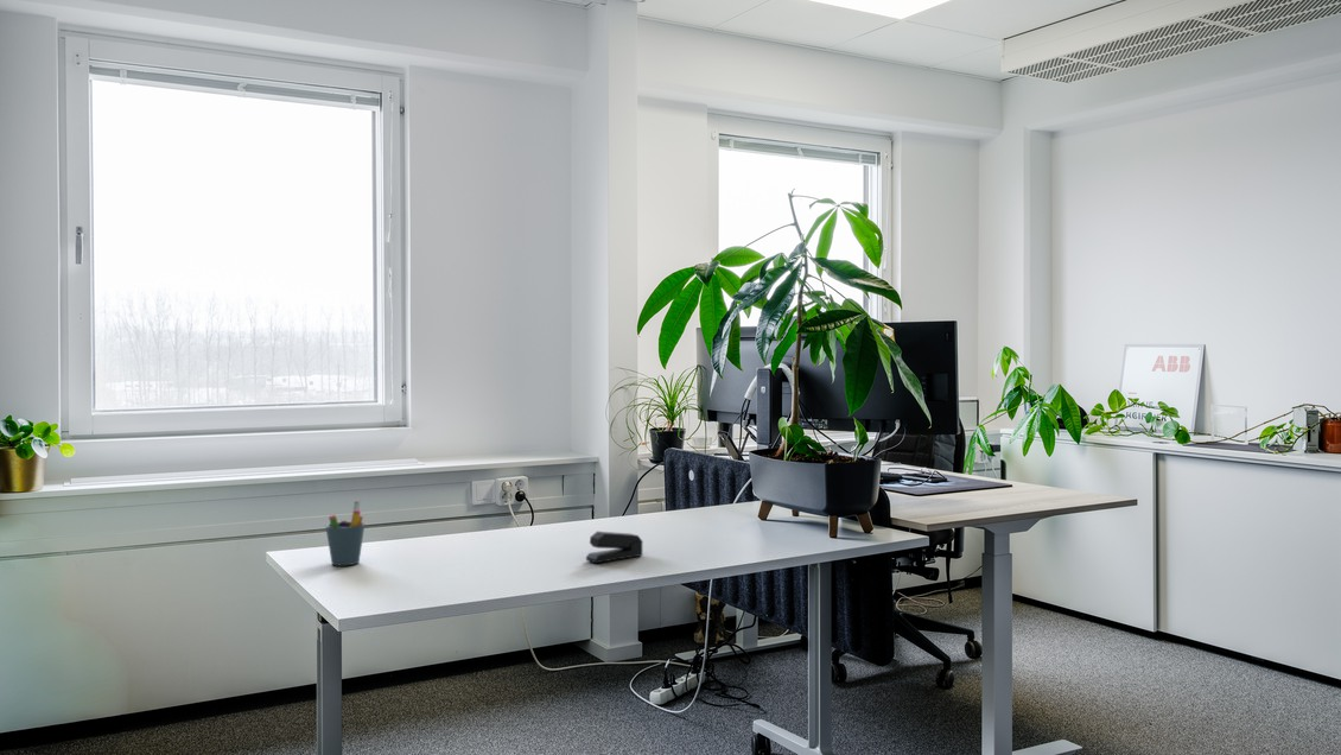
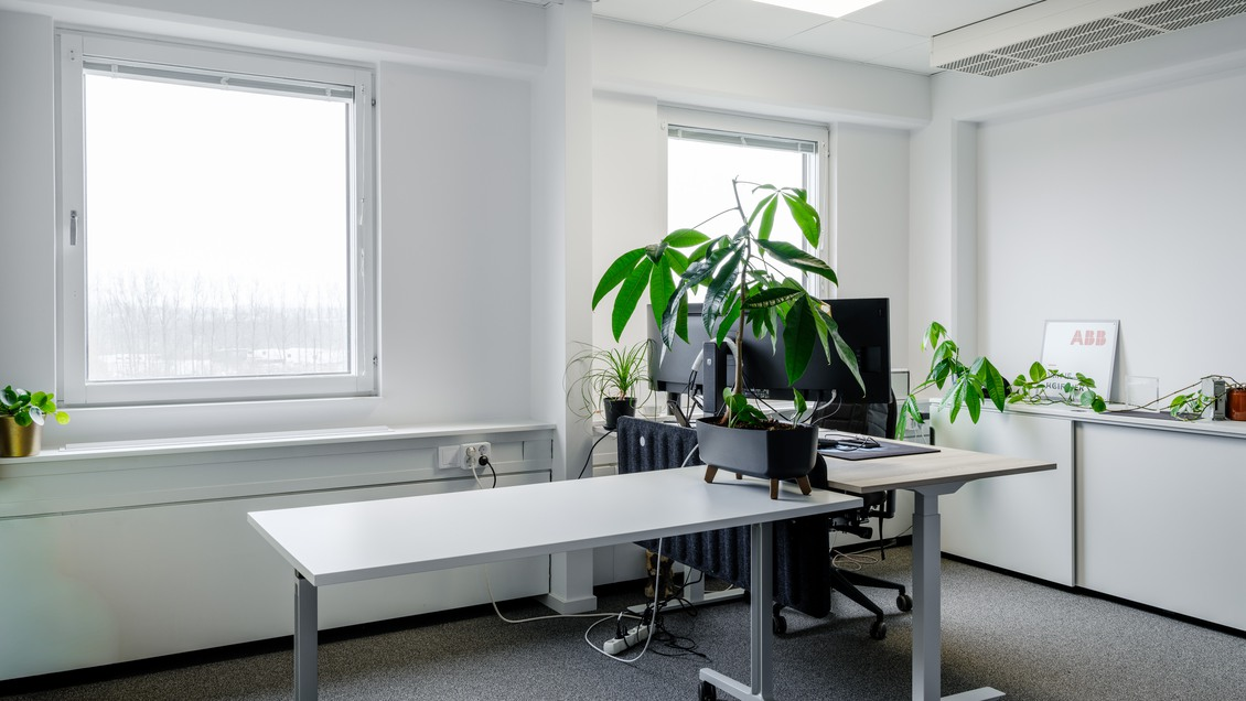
- stapler [585,531,644,564]
- pen holder [324,500,366,566]
